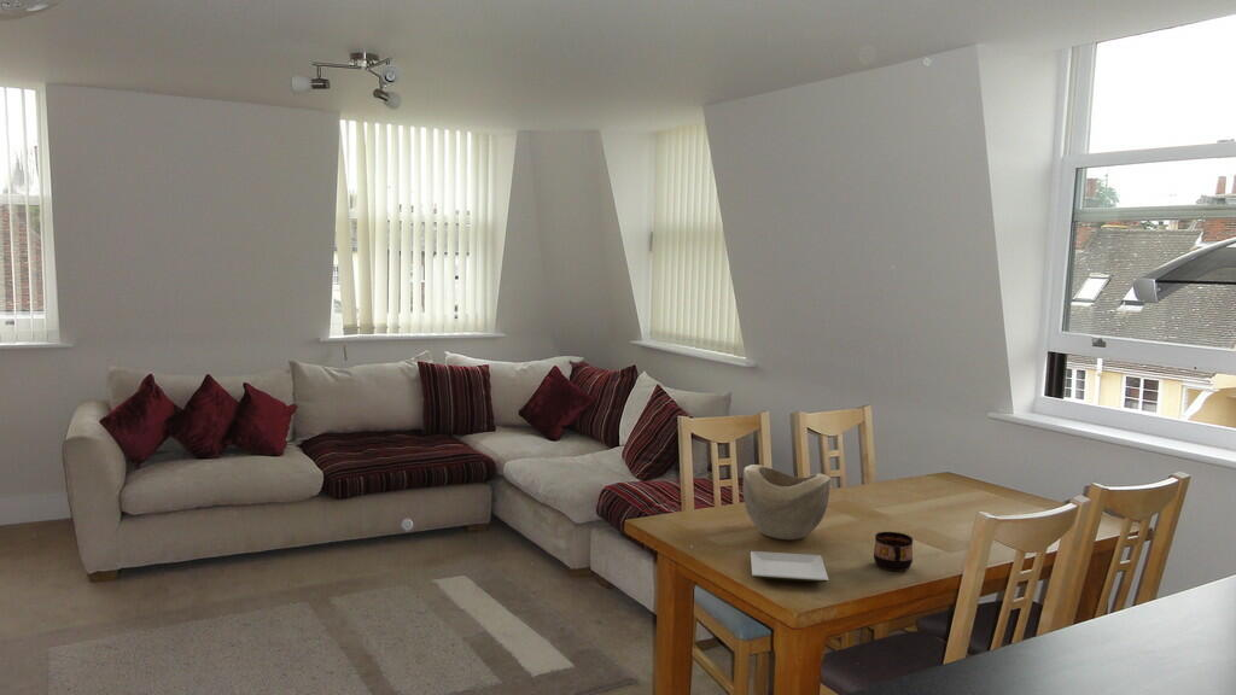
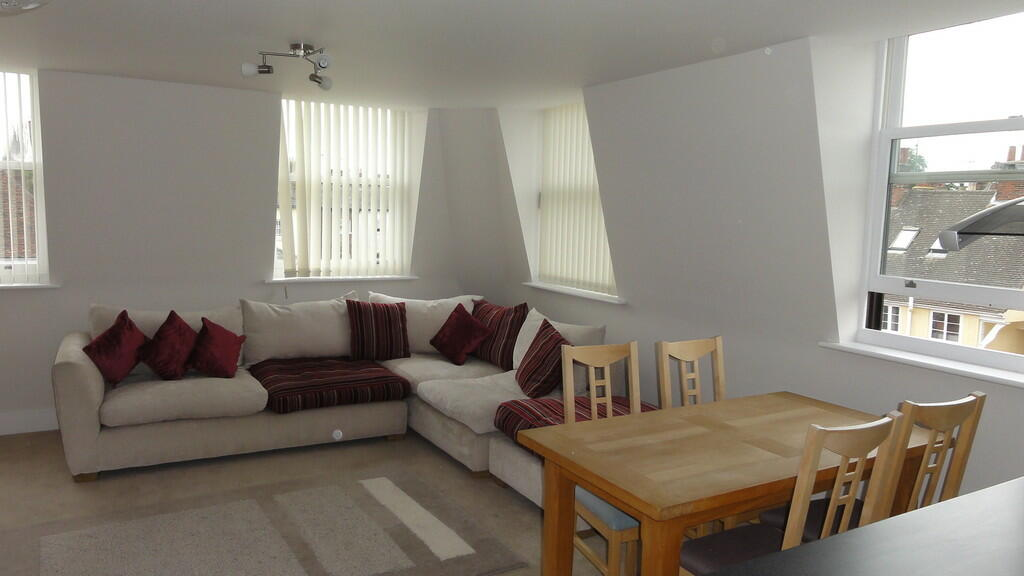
- cup [873,531,914,572]
- plate [750,550,830,584]
- decorative bowl [742,463,832,541]
